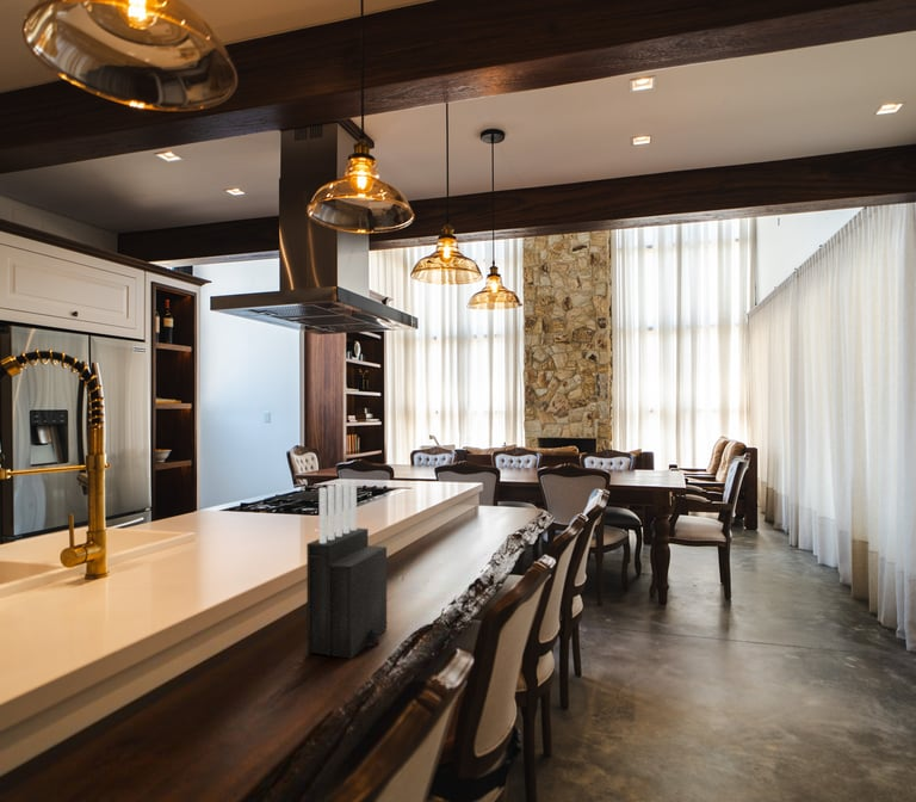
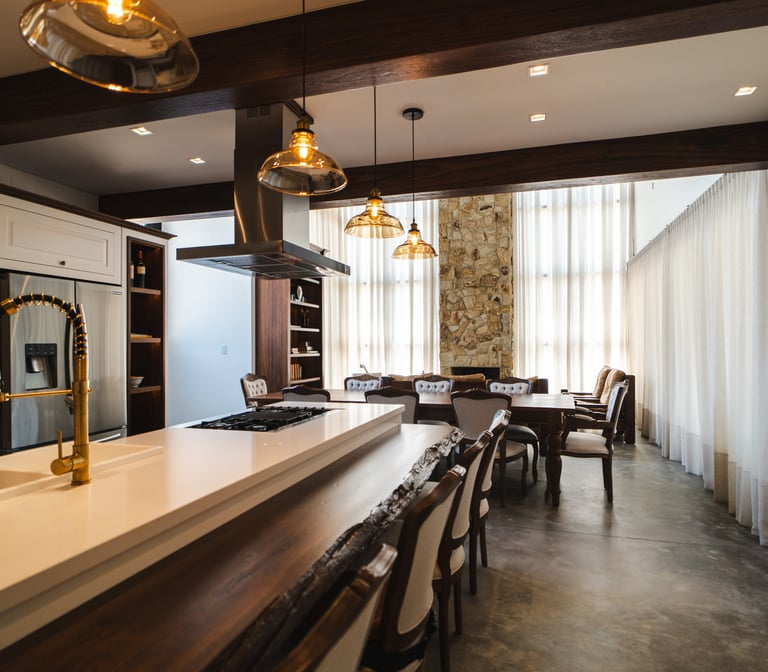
- knife block [305,479,388,660]
